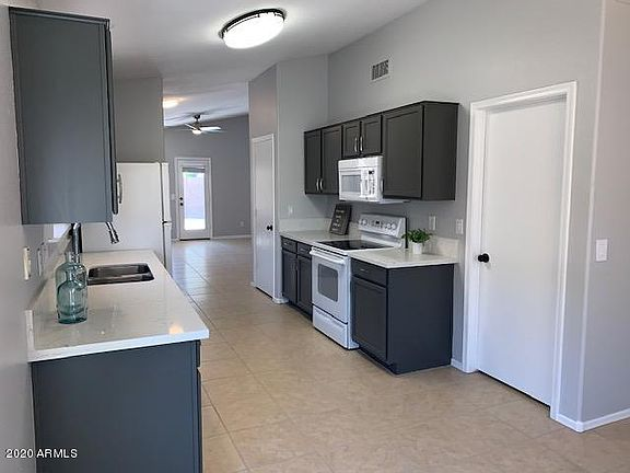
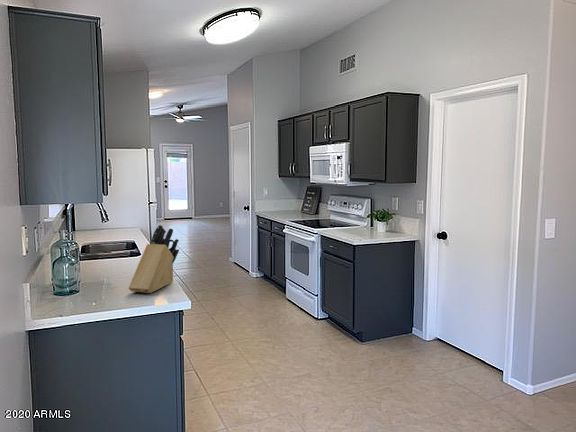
+ knife block [128,224,180,294]
